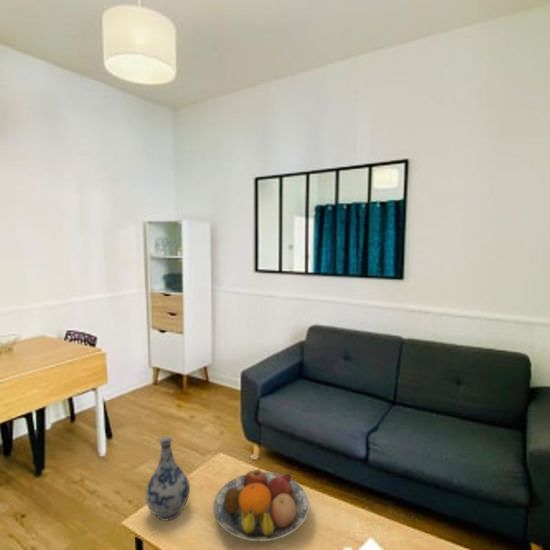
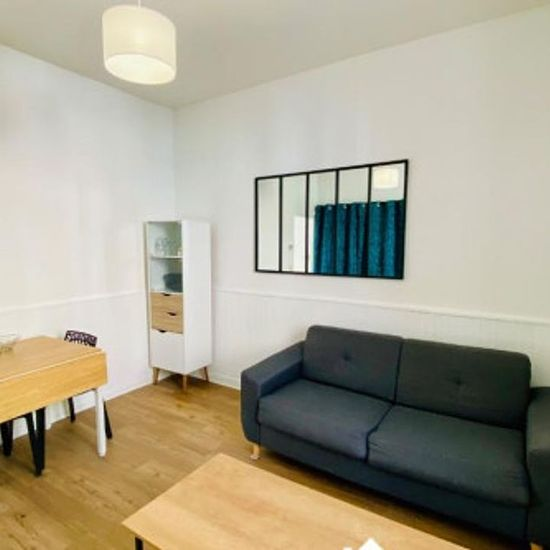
- vase [144,436,191,522]
- fruit bowl [212,467,310,542]
